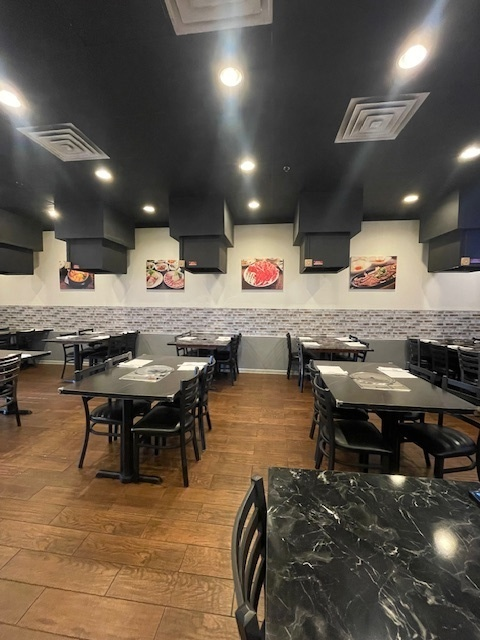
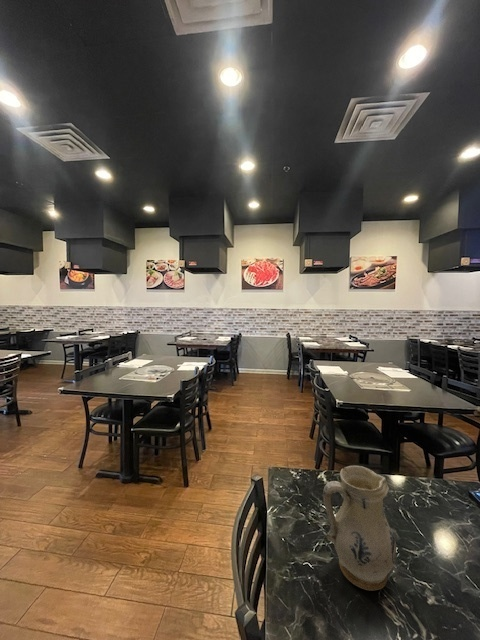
+ ceramic pitcher [322,465,398,591]
